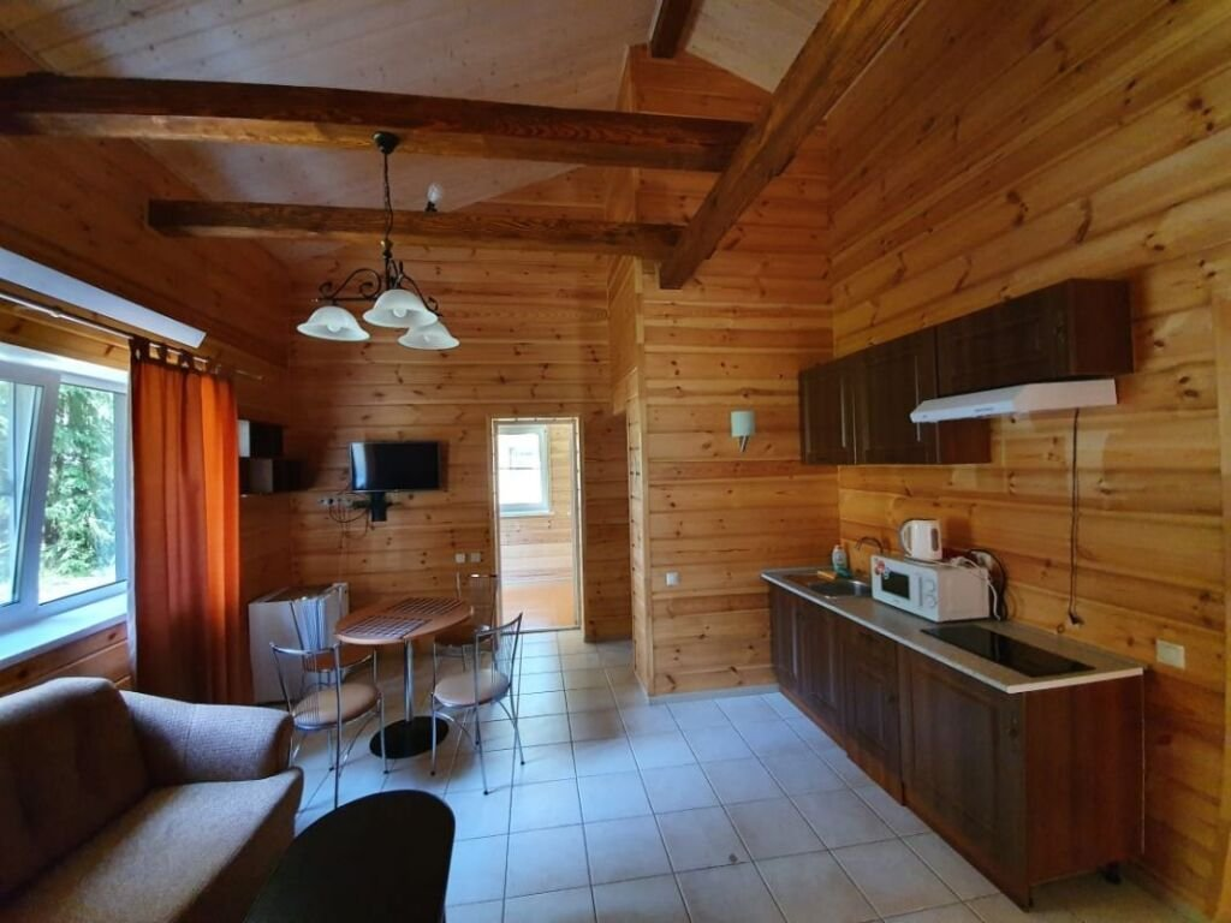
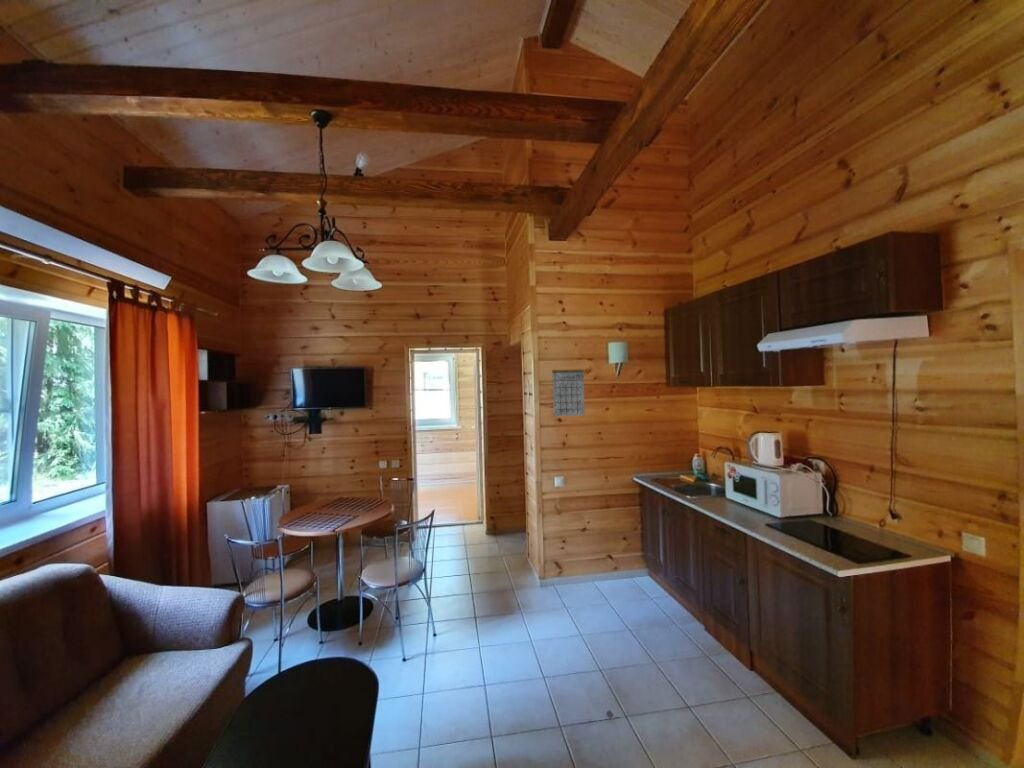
+ calendar [551,358,586,417]
